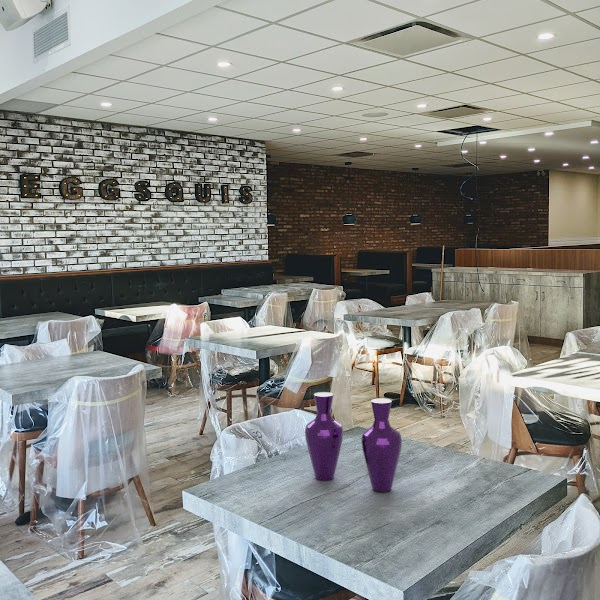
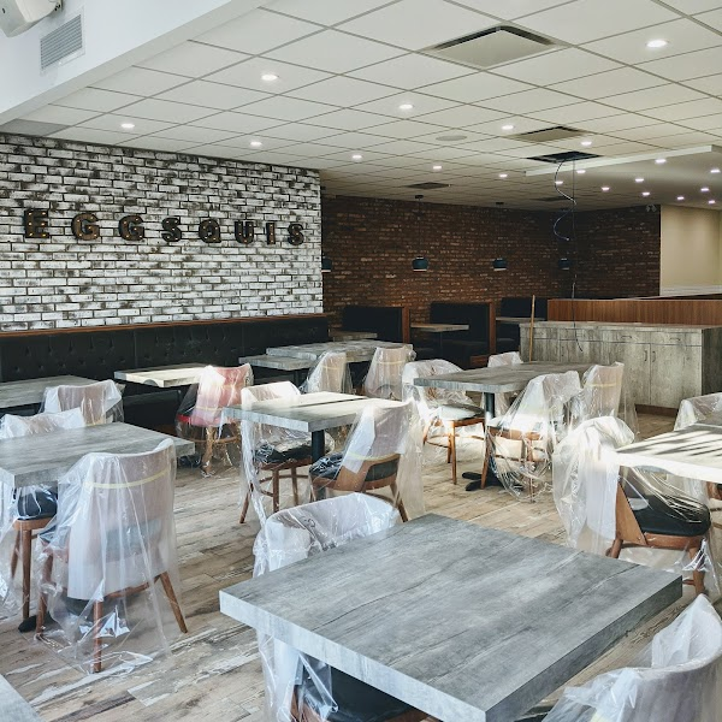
- vase [304,391,403,493]
